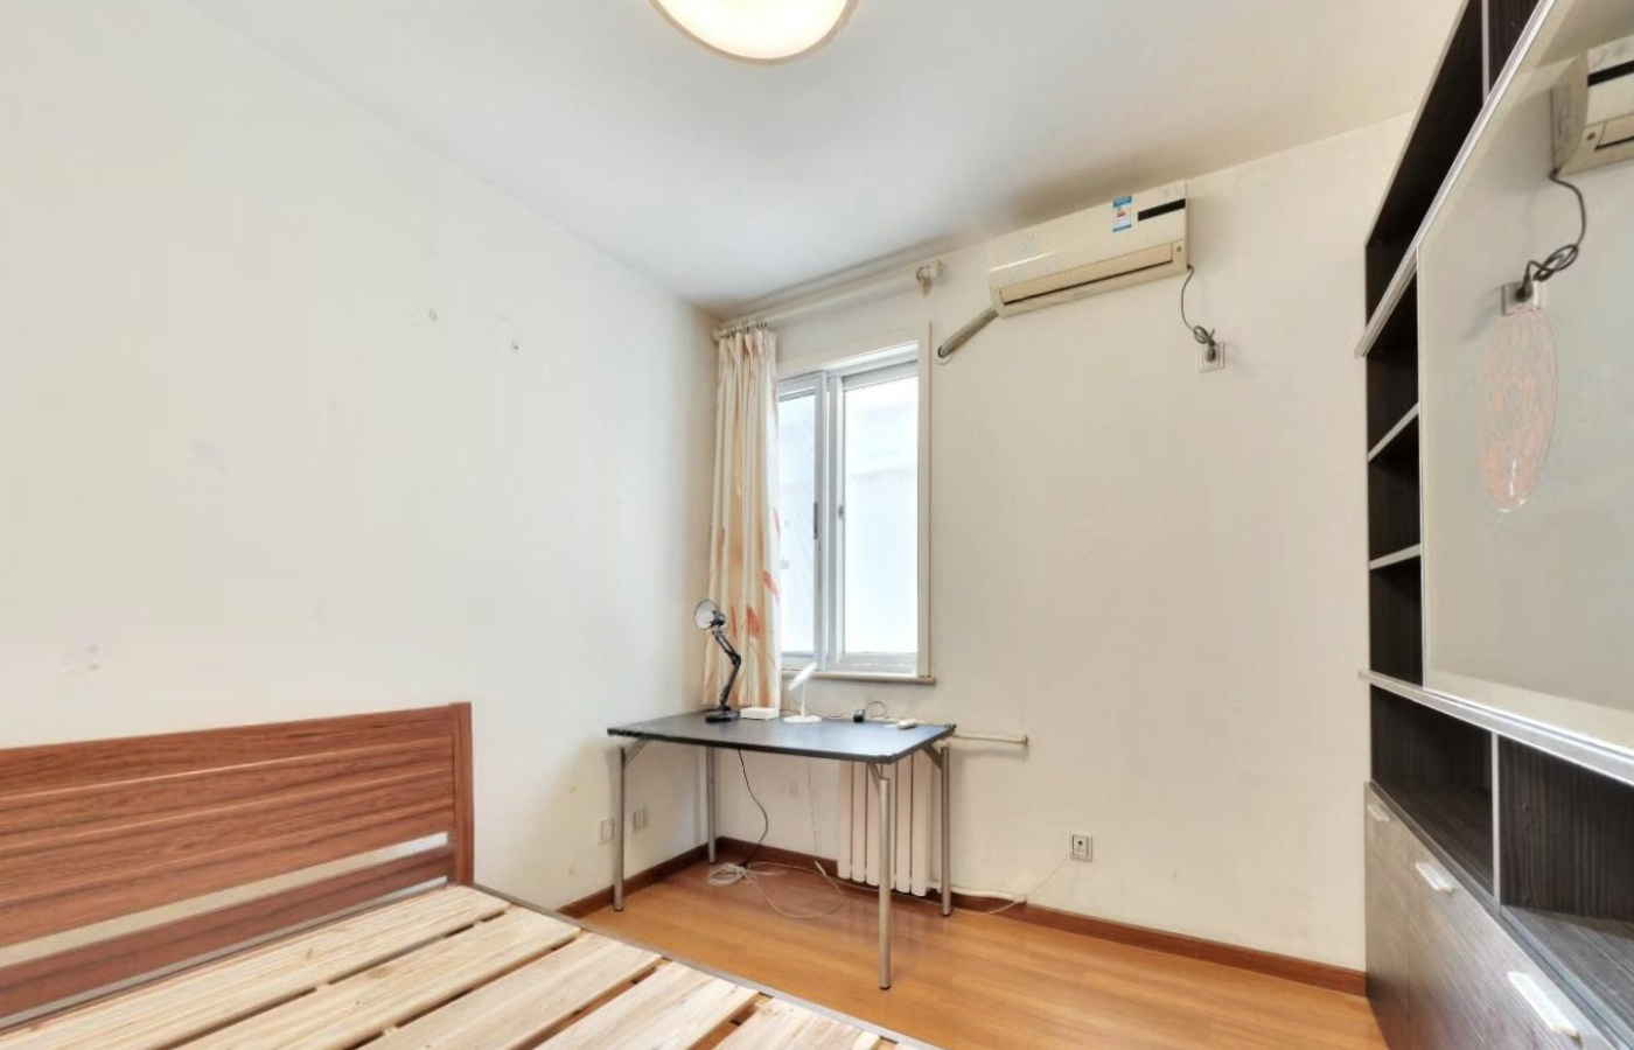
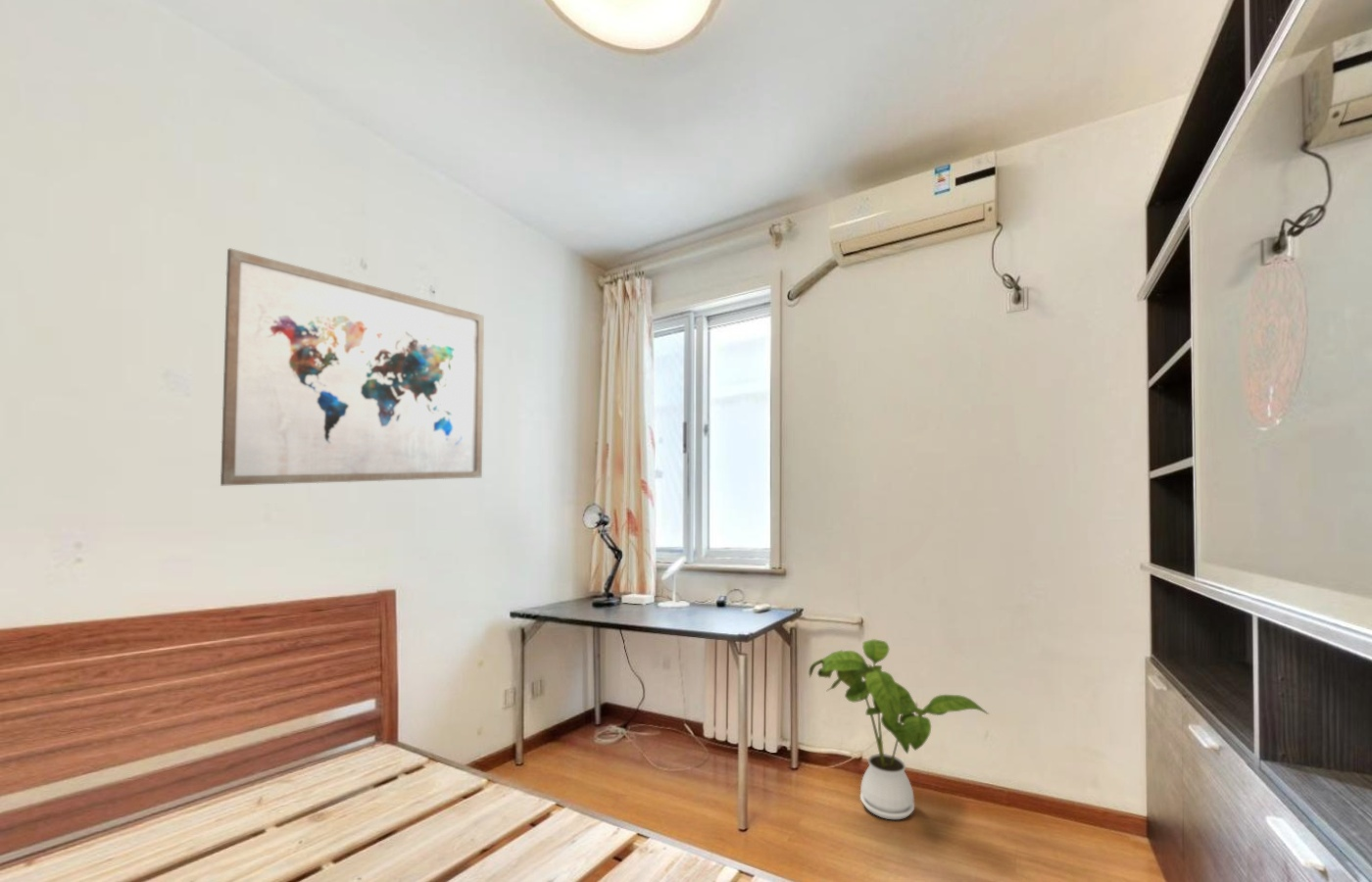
+ wall art [220,247,485,487]
+ house plant [808,638,991,820]
